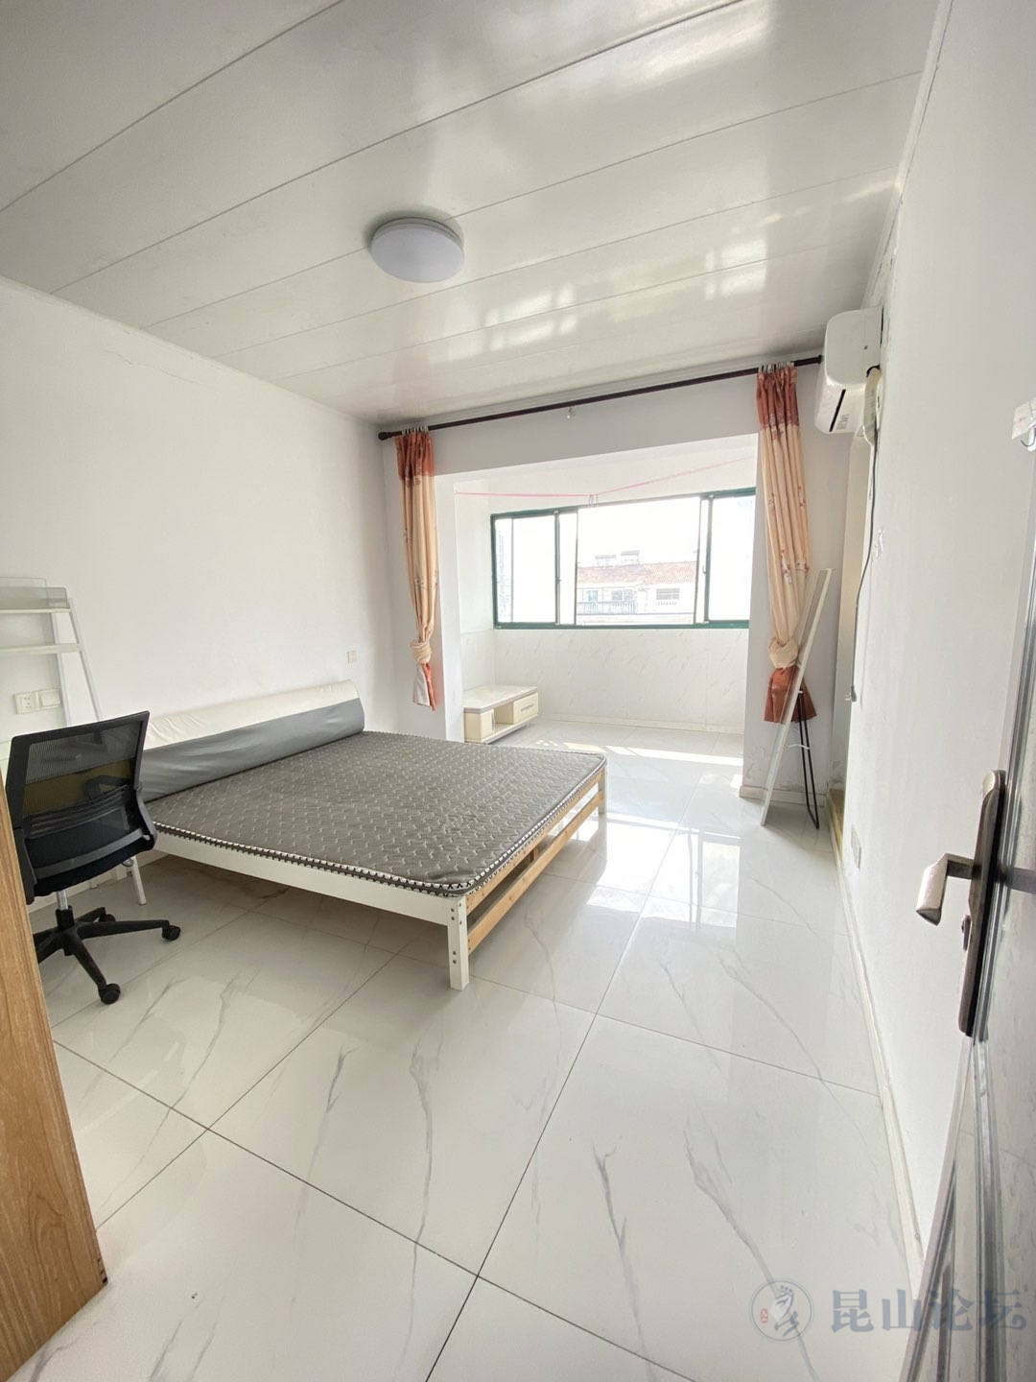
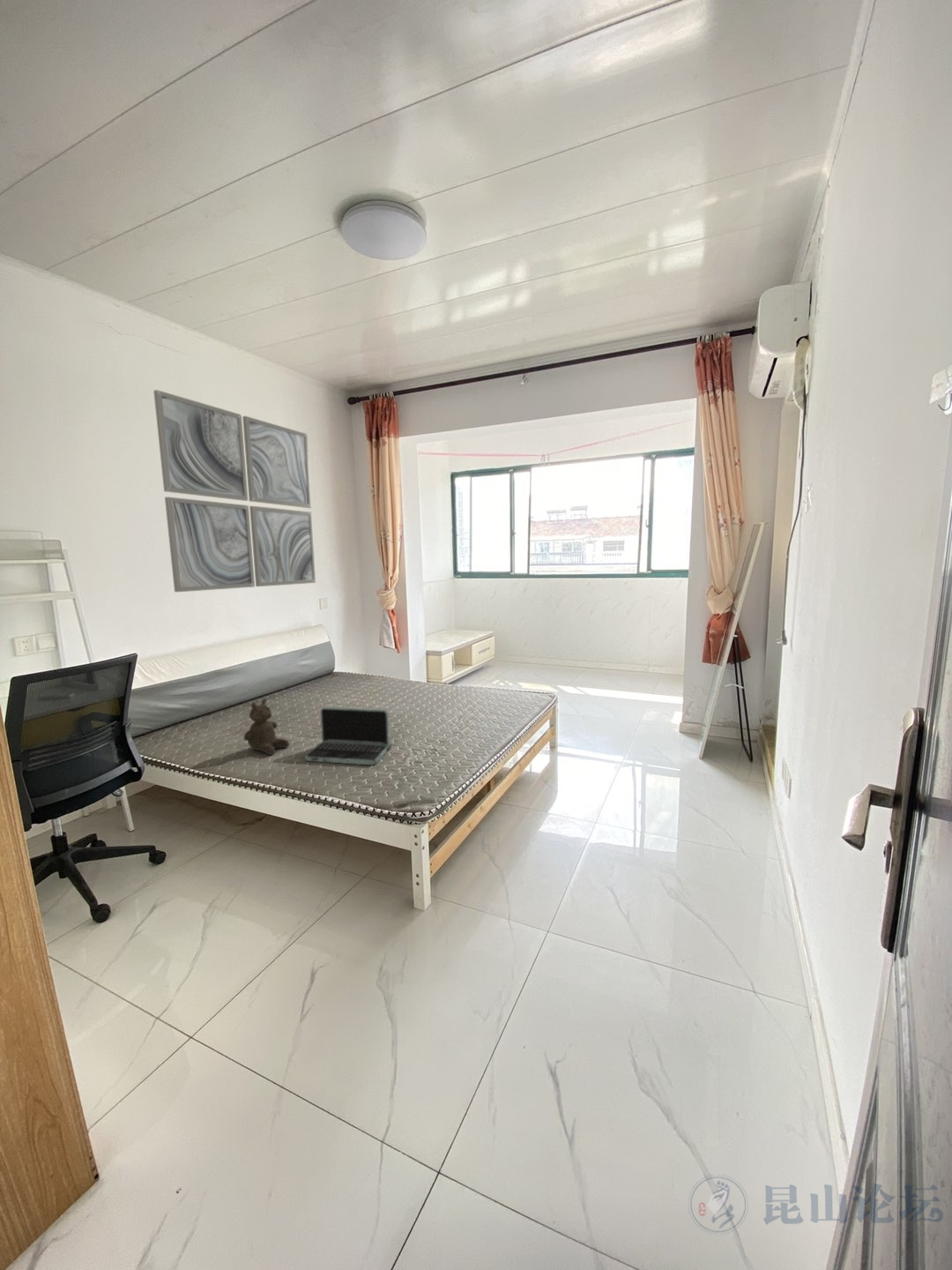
+ teddy bear [243,698,290,756]
+ wall art [152,389,316,593]
+ laptop [304,706,392,766]
